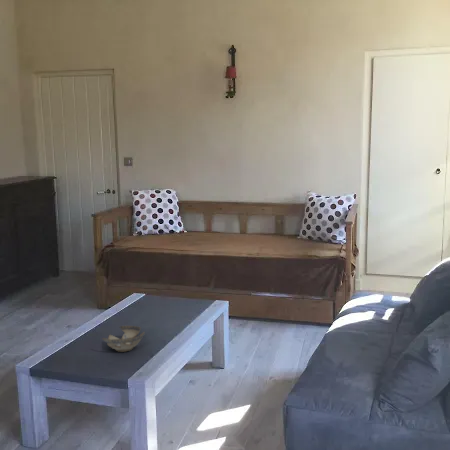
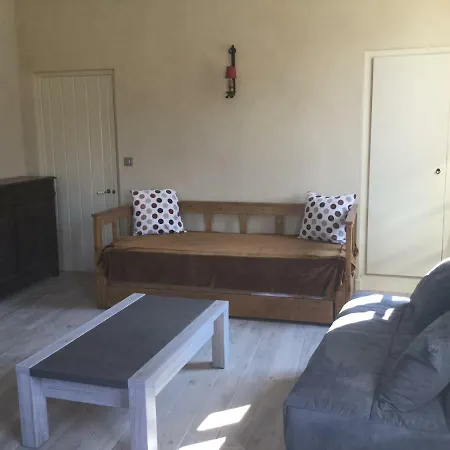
- decorative bowl [101,325,146,353]
